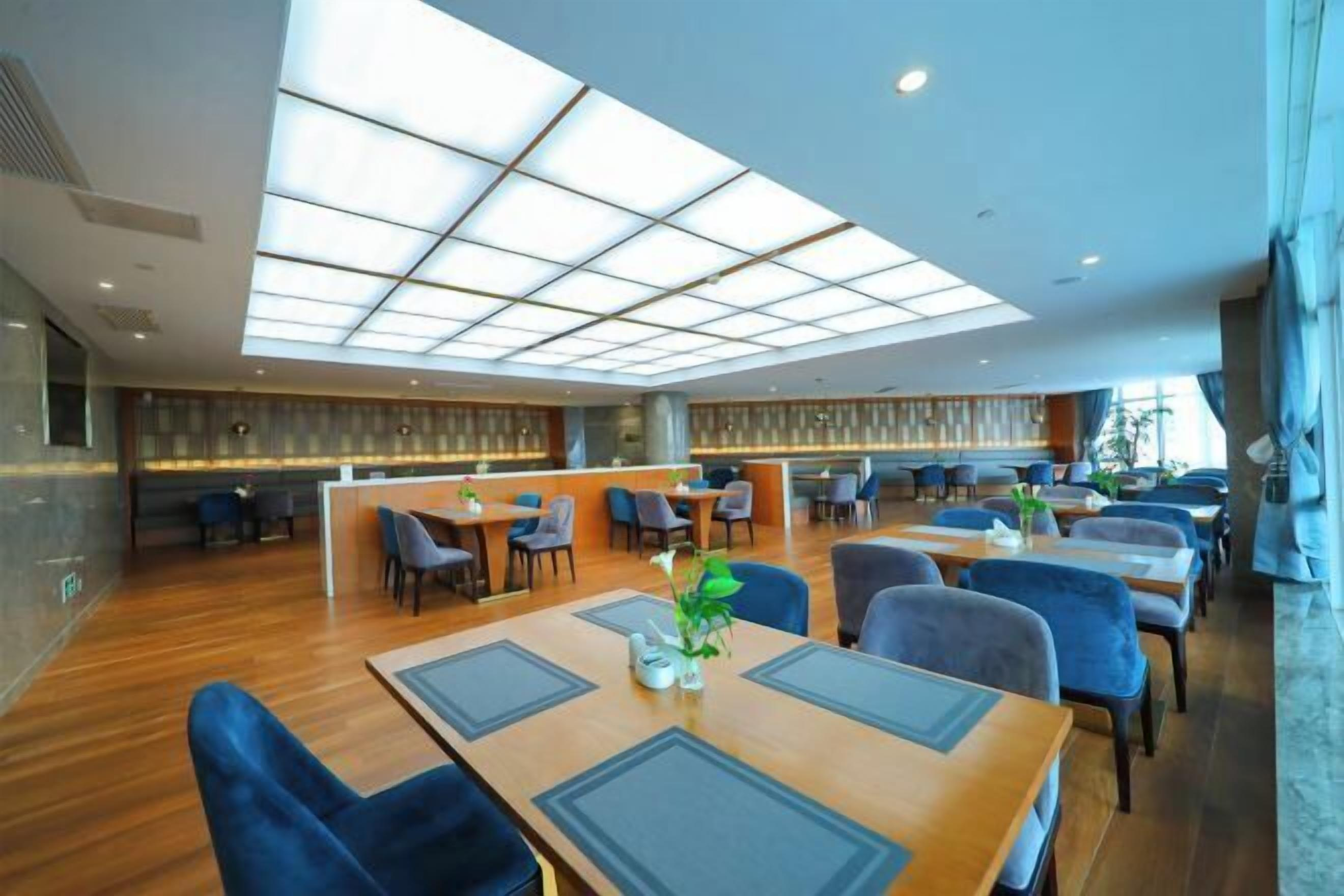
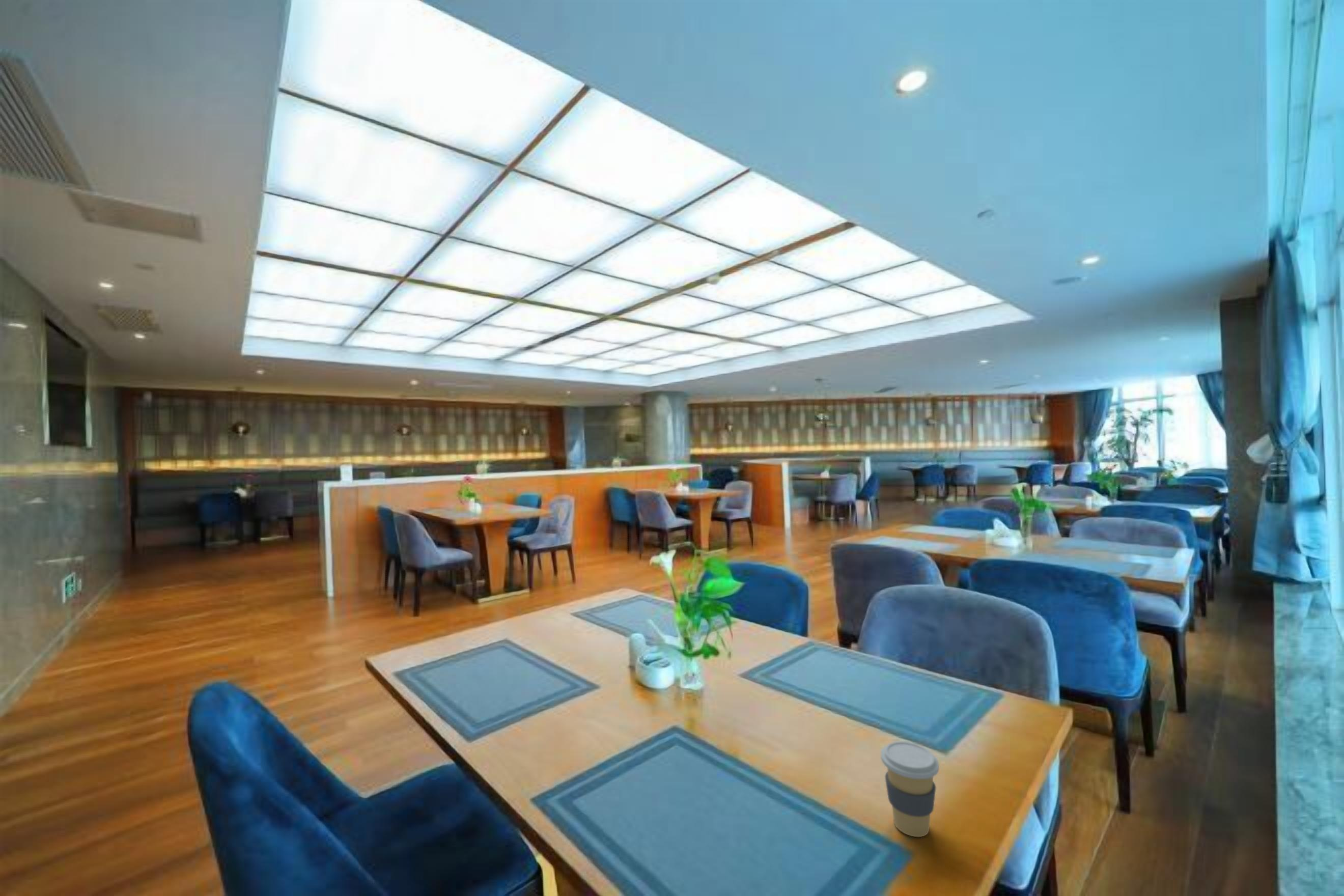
+ coffee cup [880,741,940,837]
